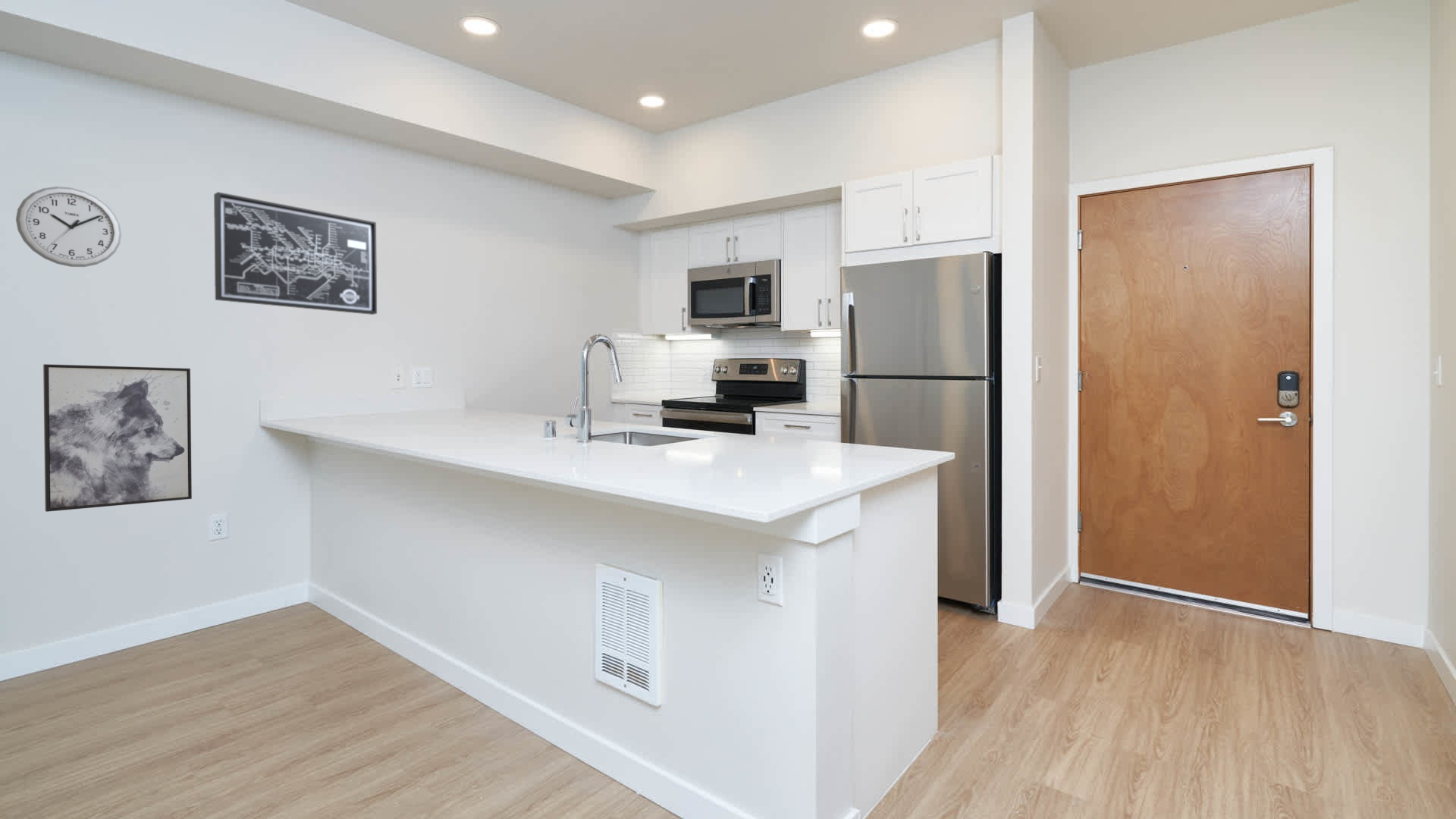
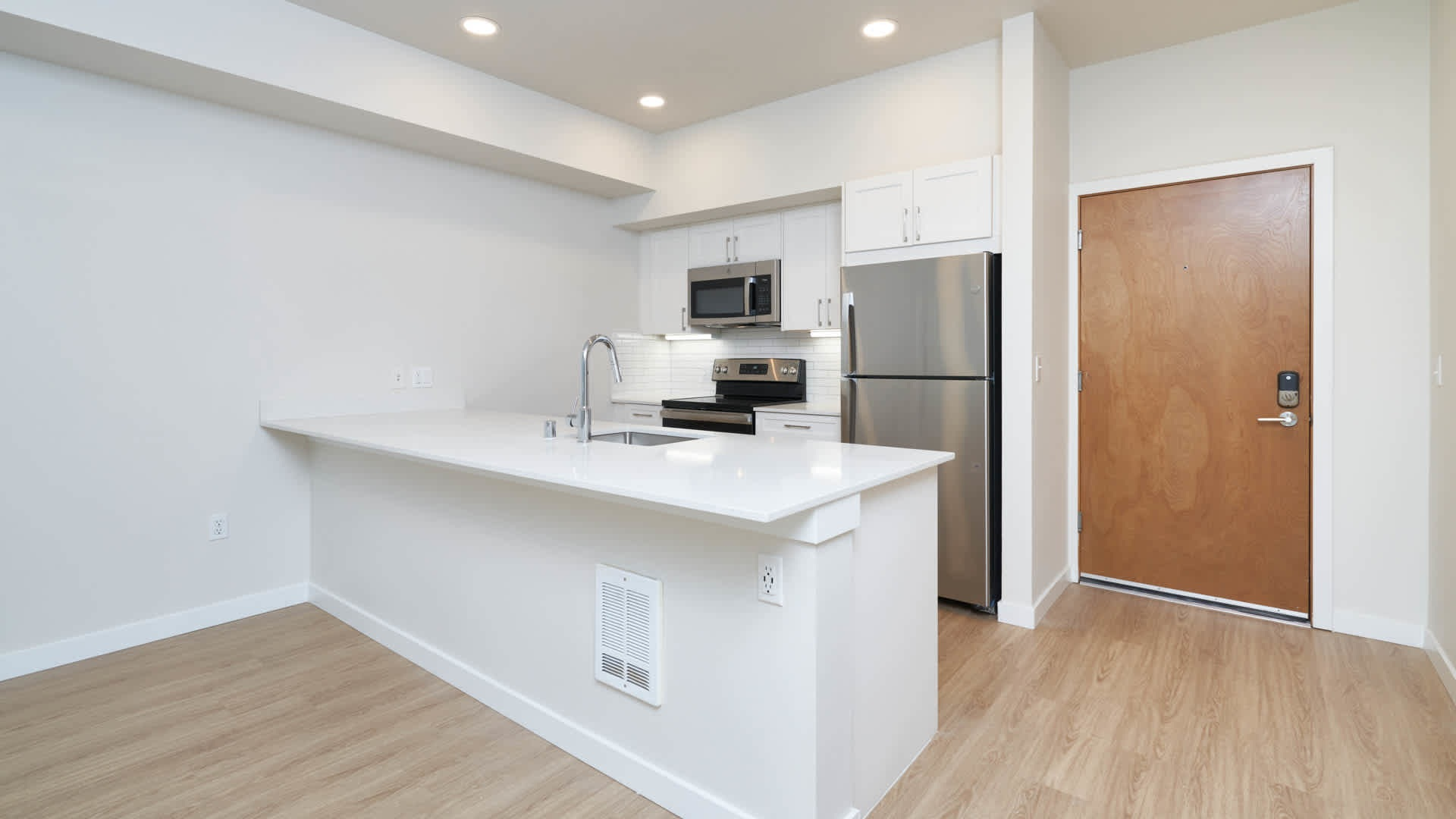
- wall art [213,191,378,315]
- wall clock [15,186,122,268]
- wall art [42,363,193,513]
